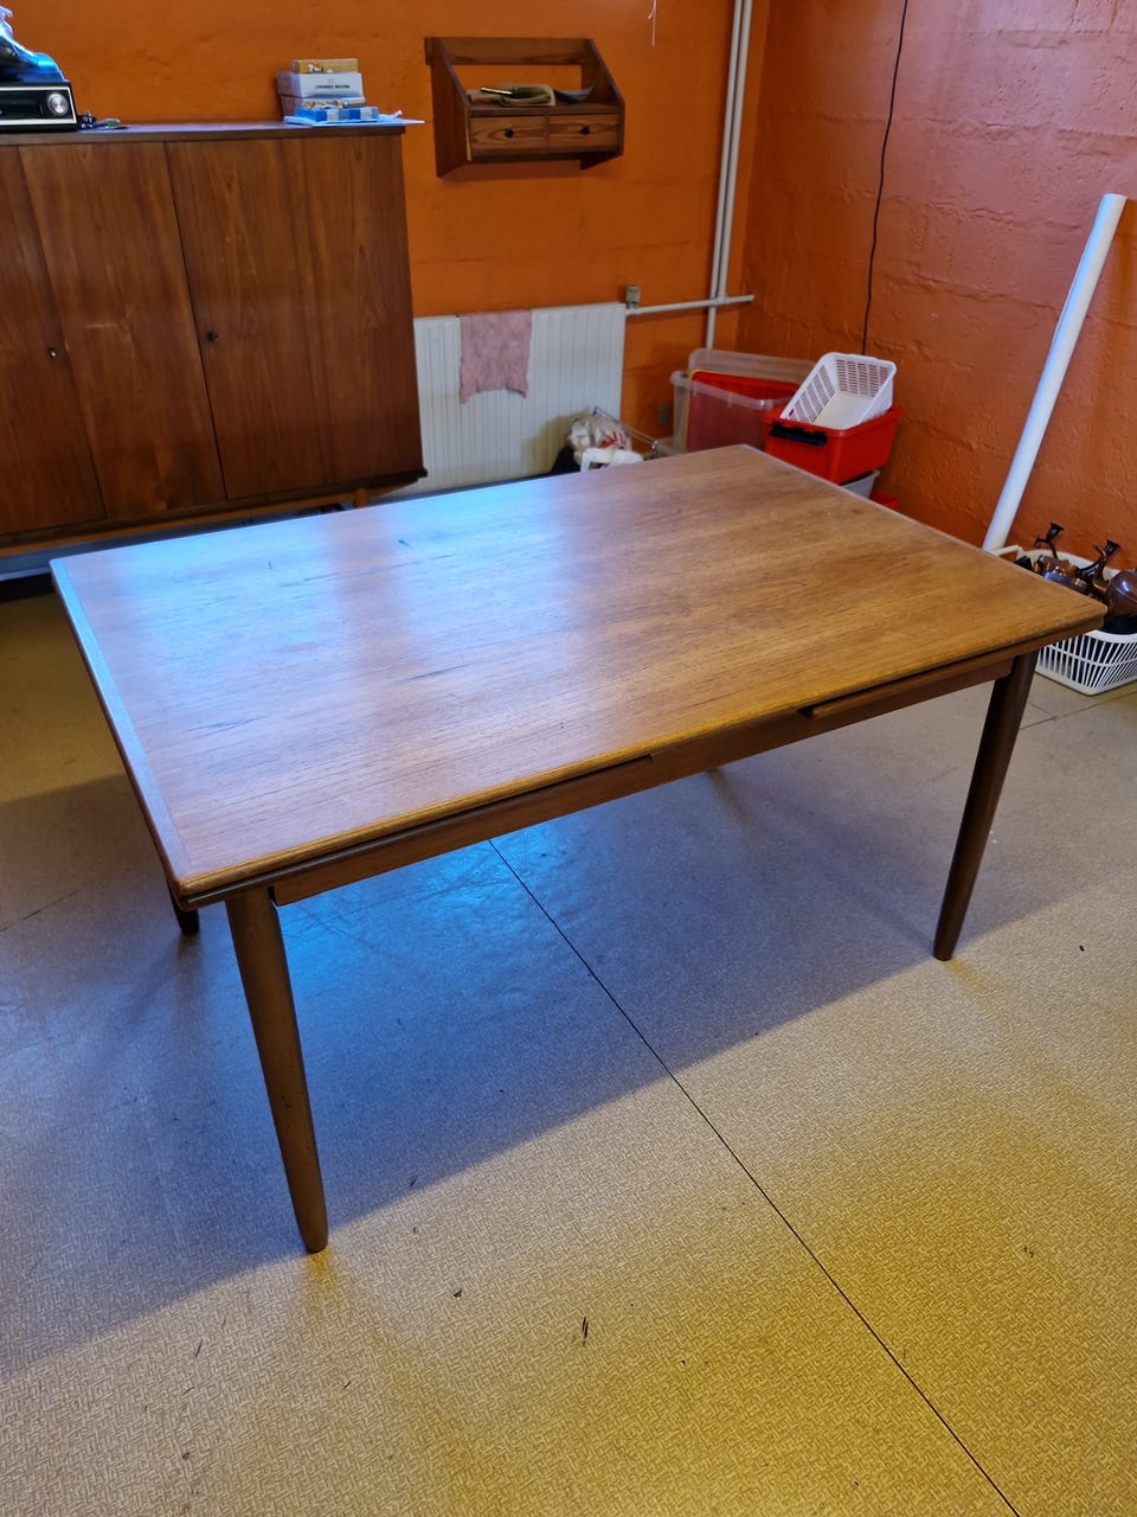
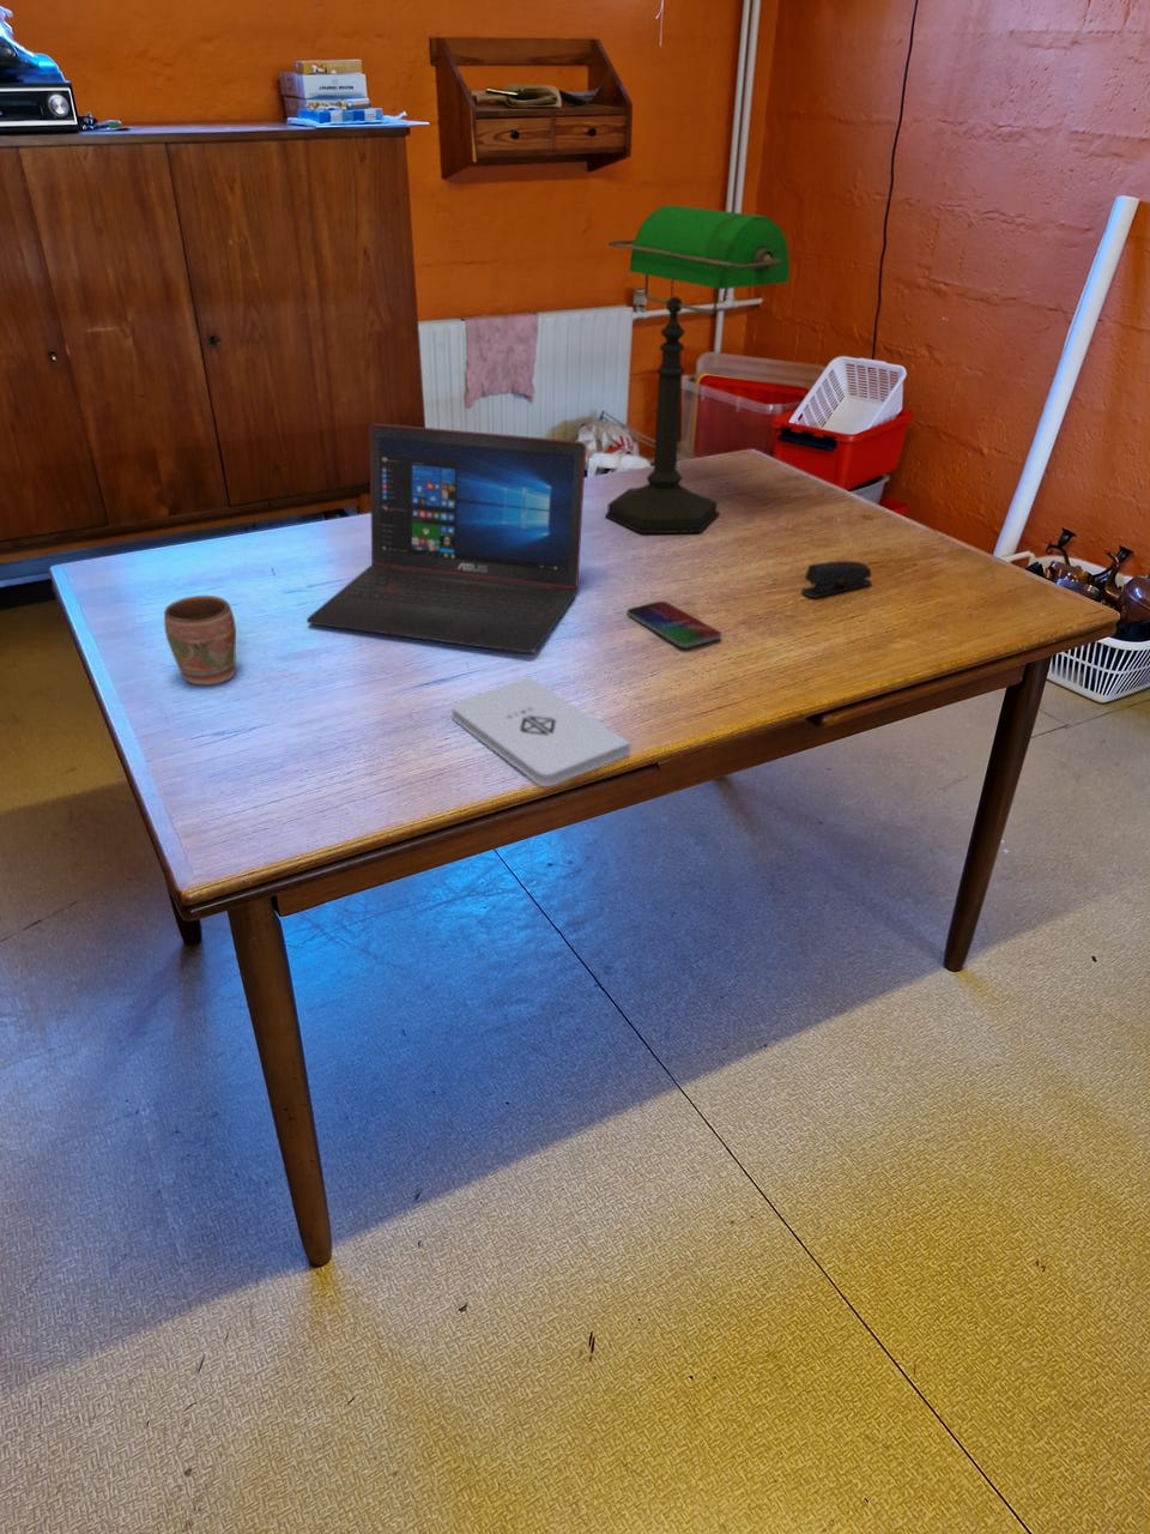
+ smartphone [626,600,722,649]
+ notepad [451,676,632,788]
+ mug [163,594,237,686]
+ desk lamp [604,204,790,535]
+ stapler [800,559,873,599]
+ laptop [306,422,587,655]
